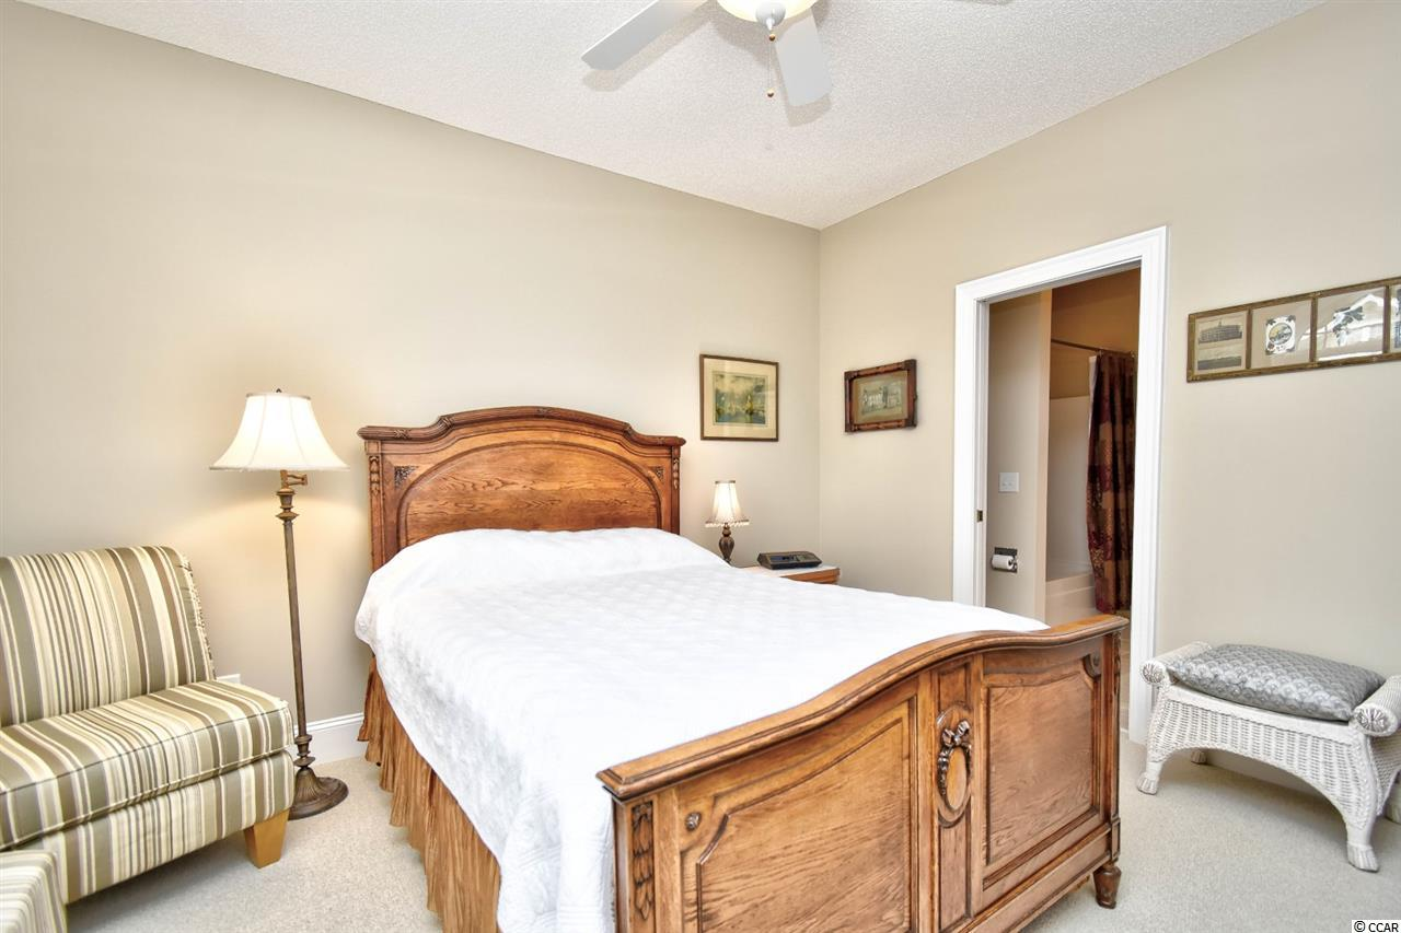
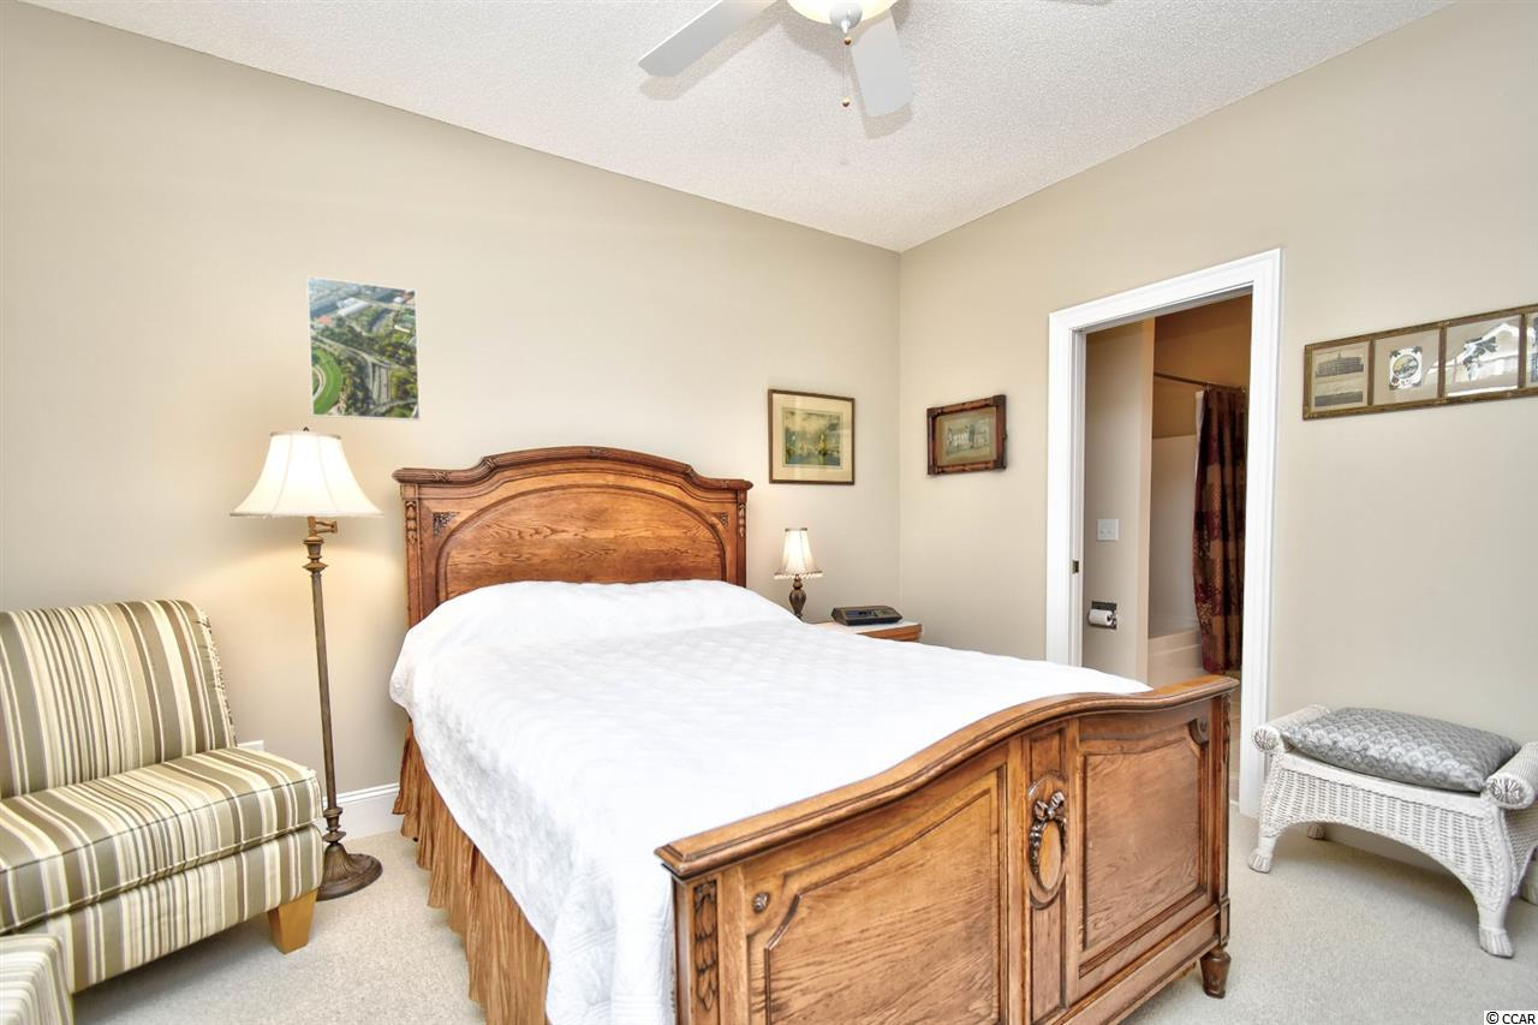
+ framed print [305,275,422,422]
